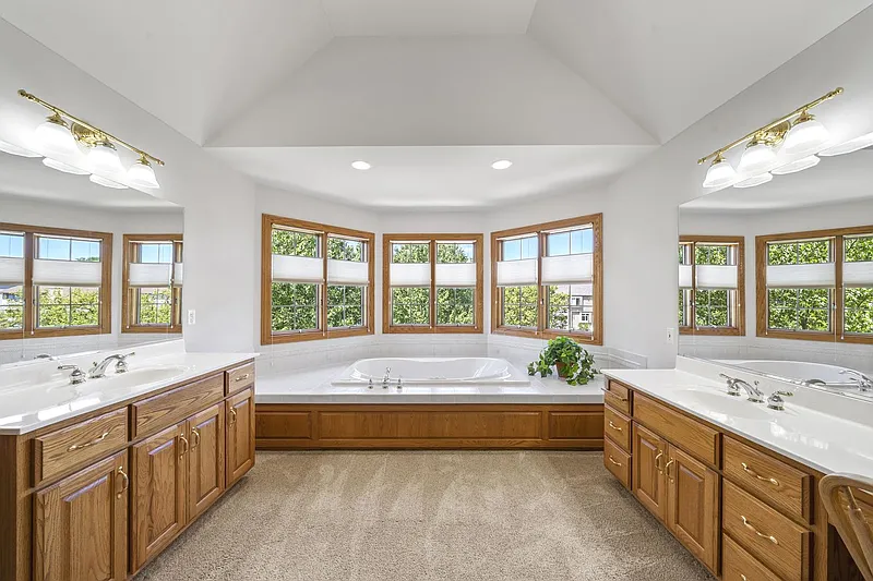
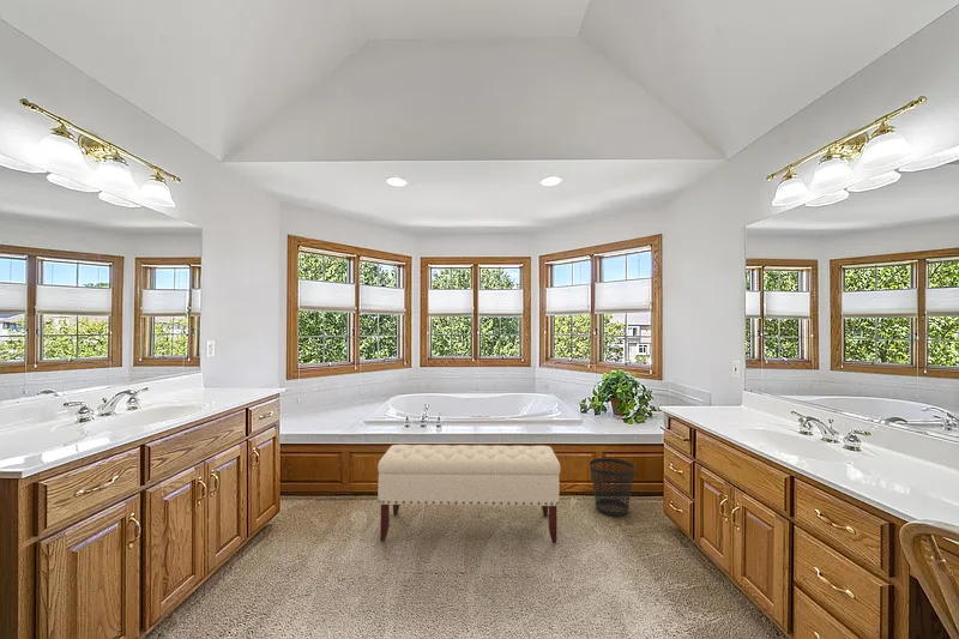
+ wastebasket [589,457,637,517]
+ bench [376,444,561,544]
